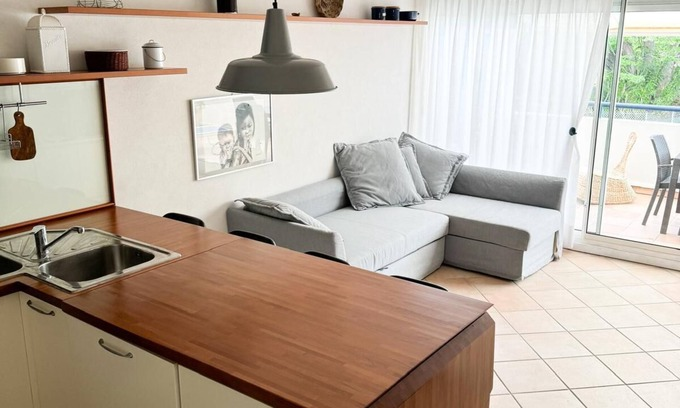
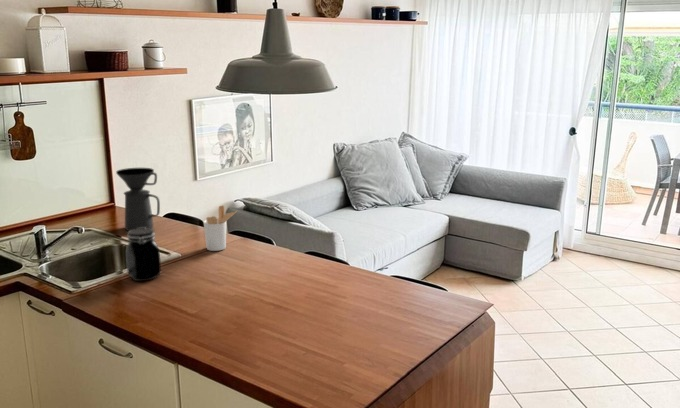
+ utensil holder [203,204,238,252]
+ jar [125,227,162,282]
+ coffee maker [115,167,161,232]
